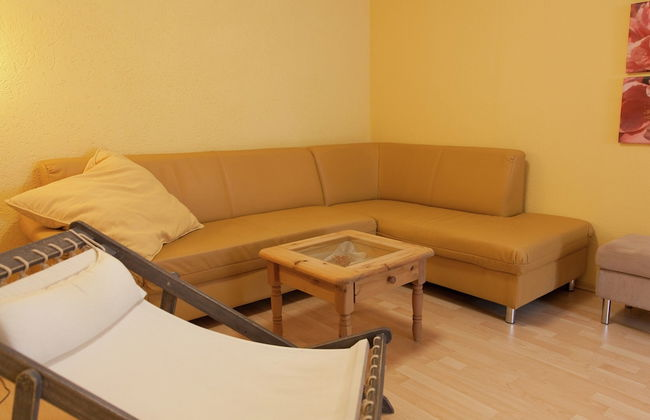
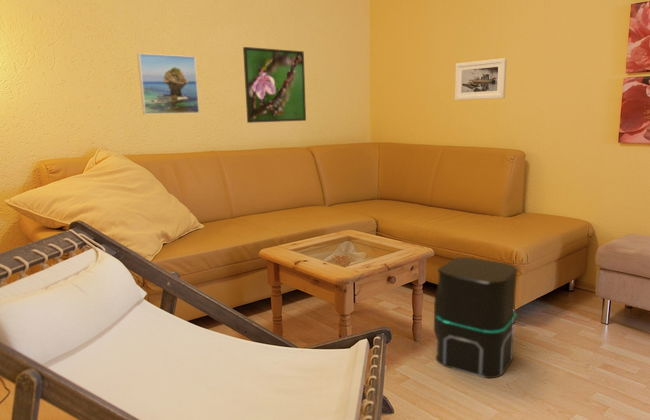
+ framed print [454,57,508,101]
+ speaker [433,256,519,379]
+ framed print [242,46,307,124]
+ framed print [136,52,200,115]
